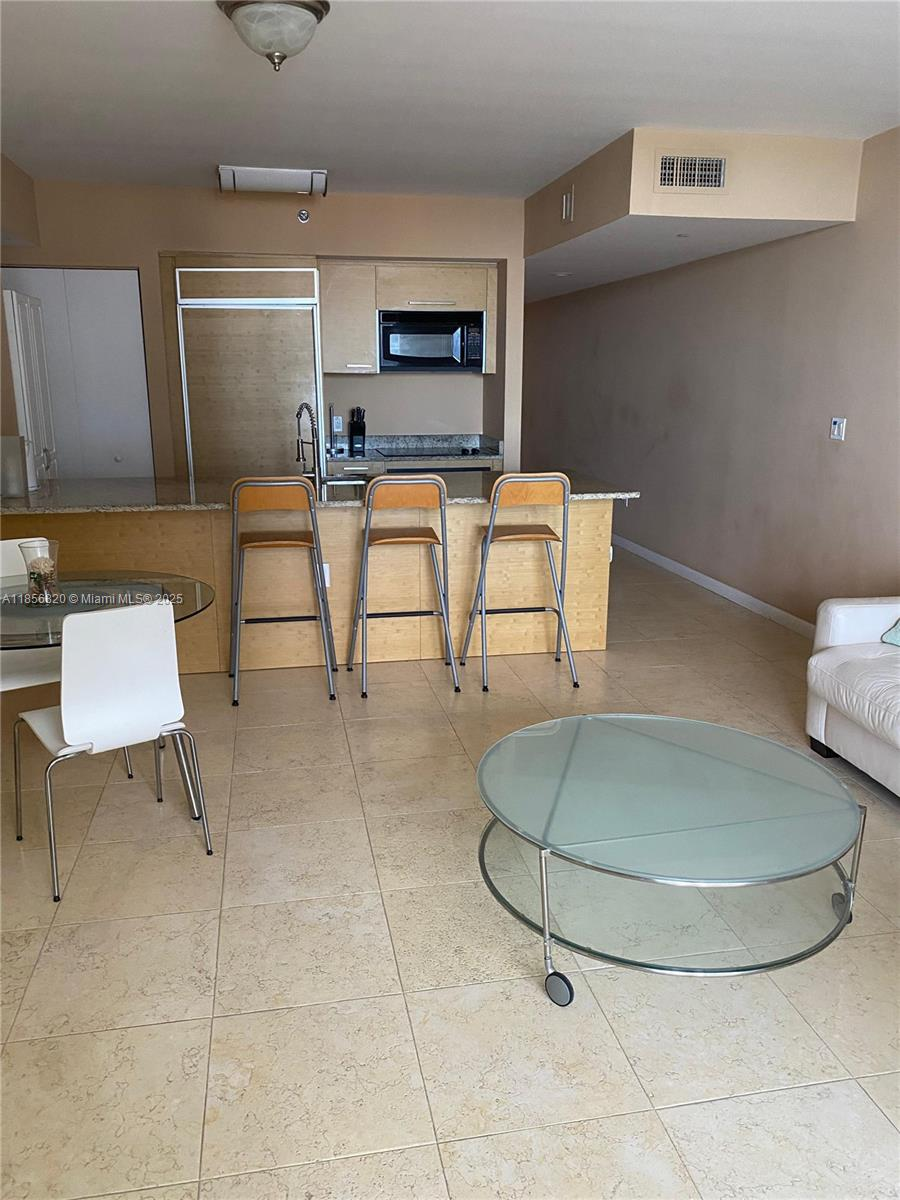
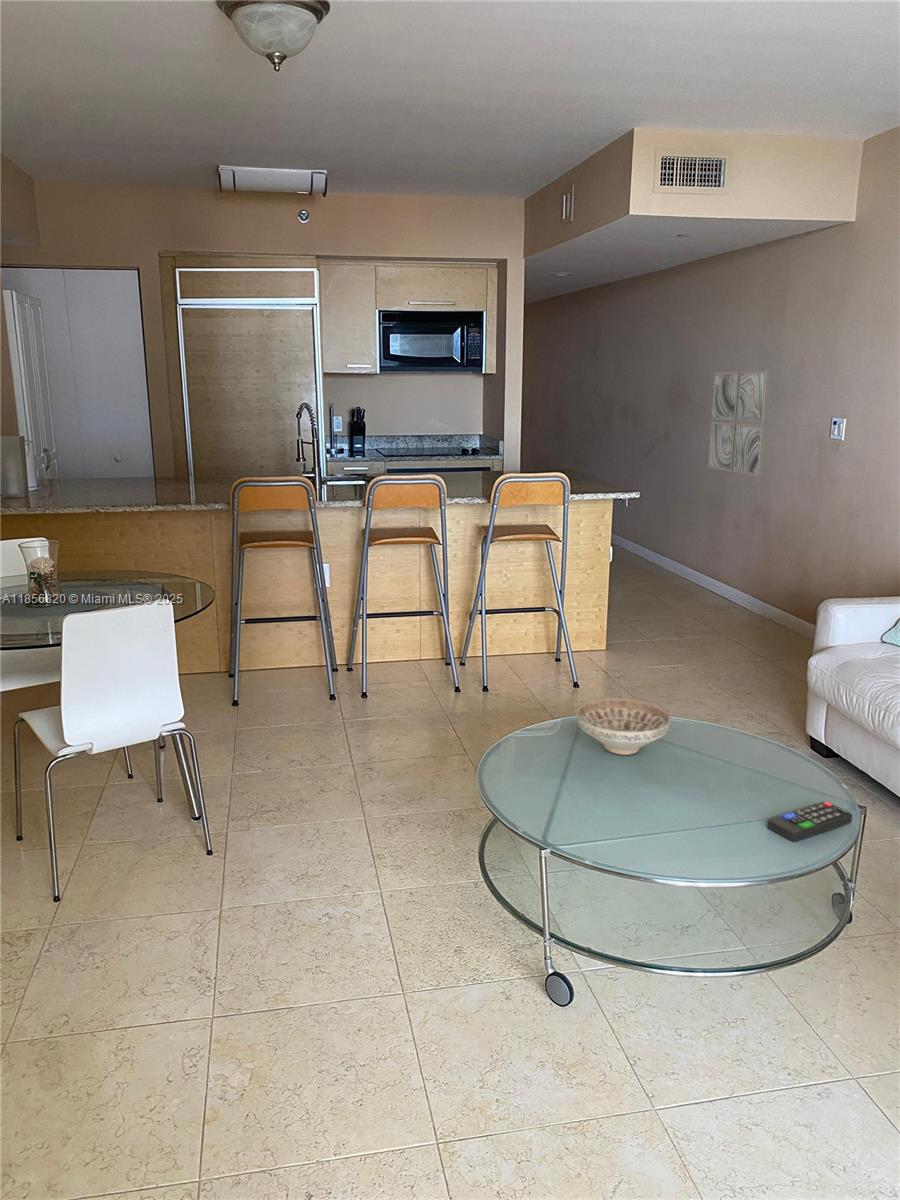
+ remote control [766,800,854,842]
+ decorative bowl [576,697,671,756]
+ wall art [707,369,772,477]
